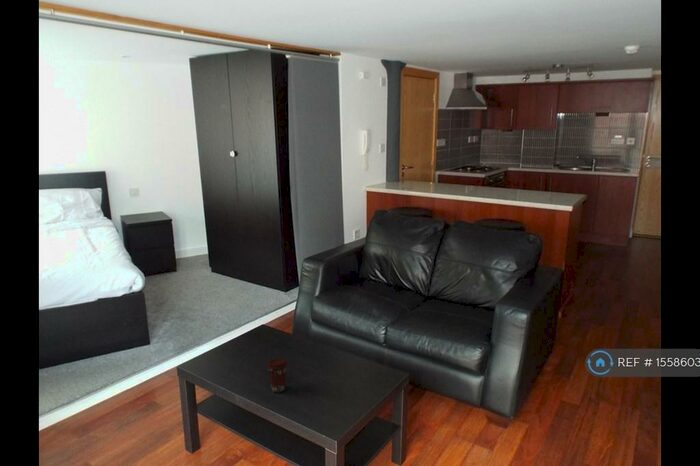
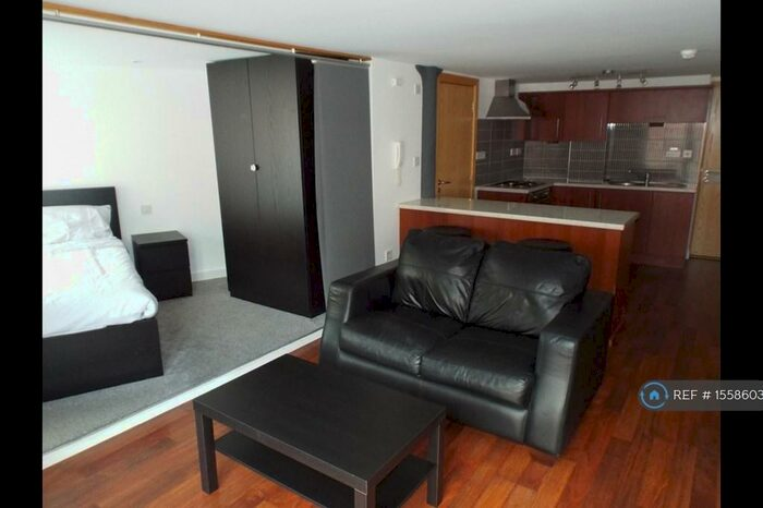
- coffee cup [266,357,289,393]
